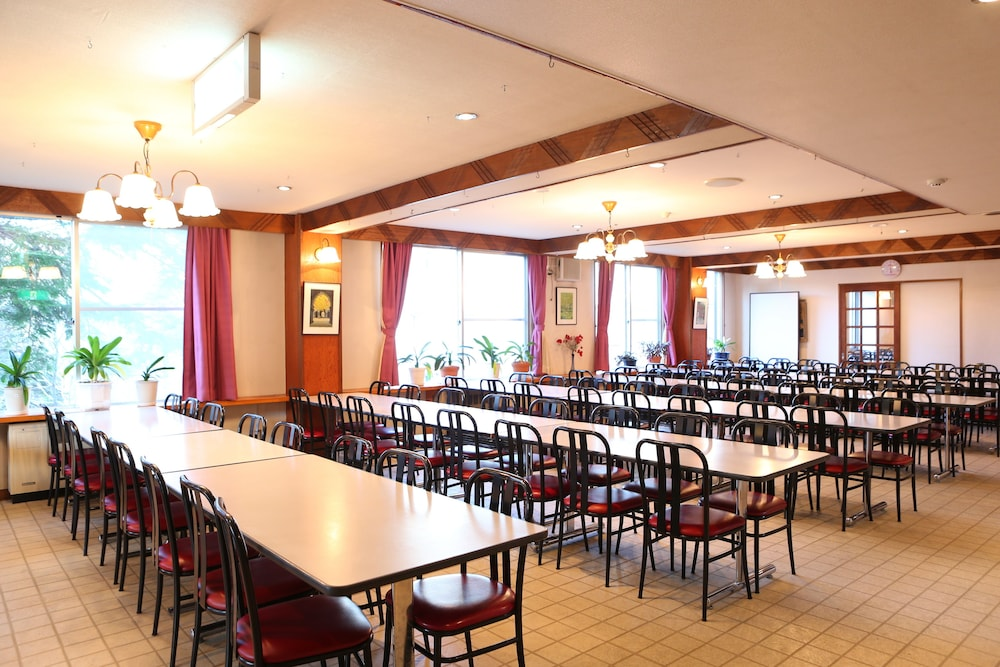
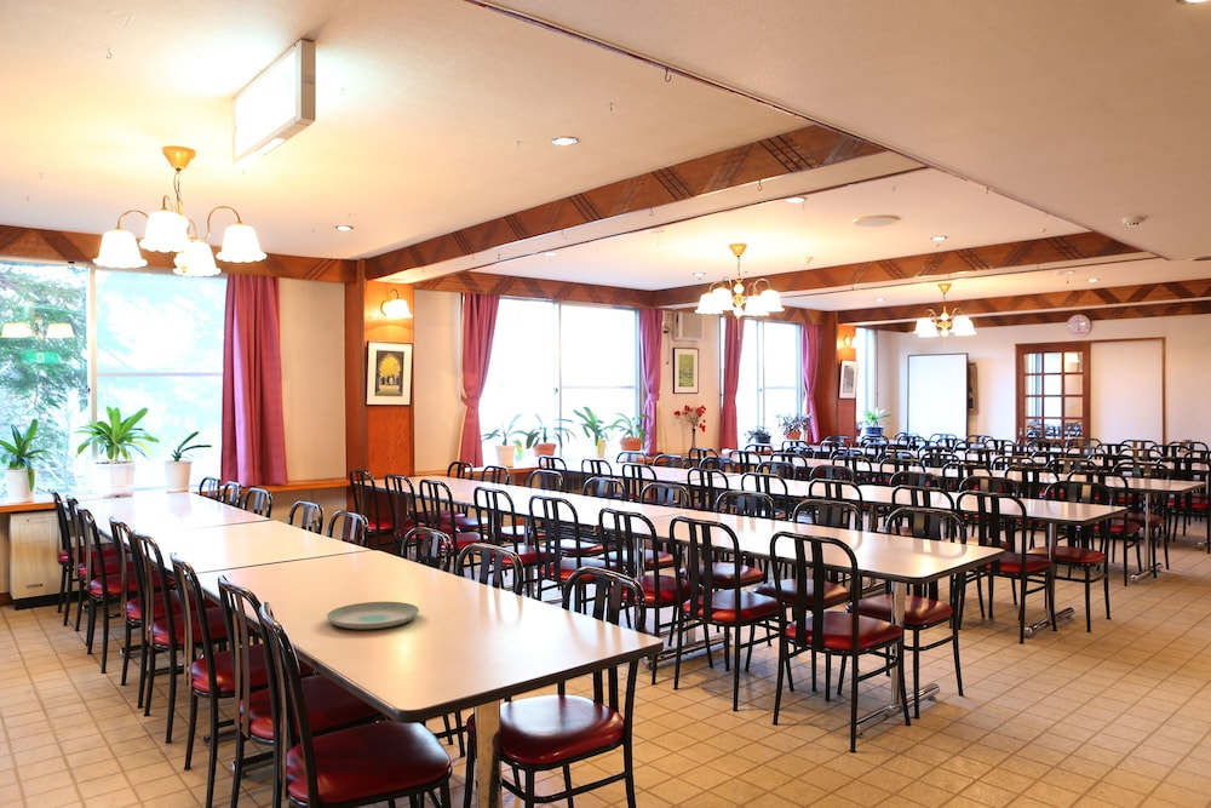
+ plate [326,601,420,630]
